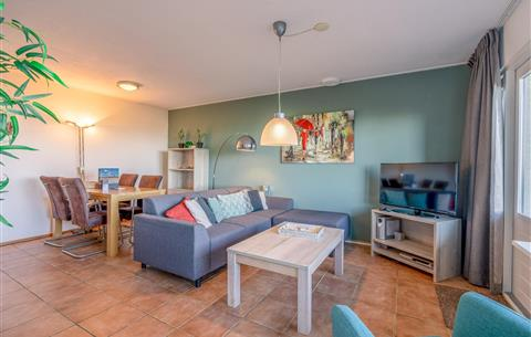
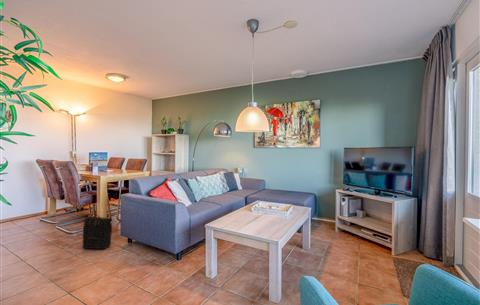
+ backpack [81,214,113,250]
